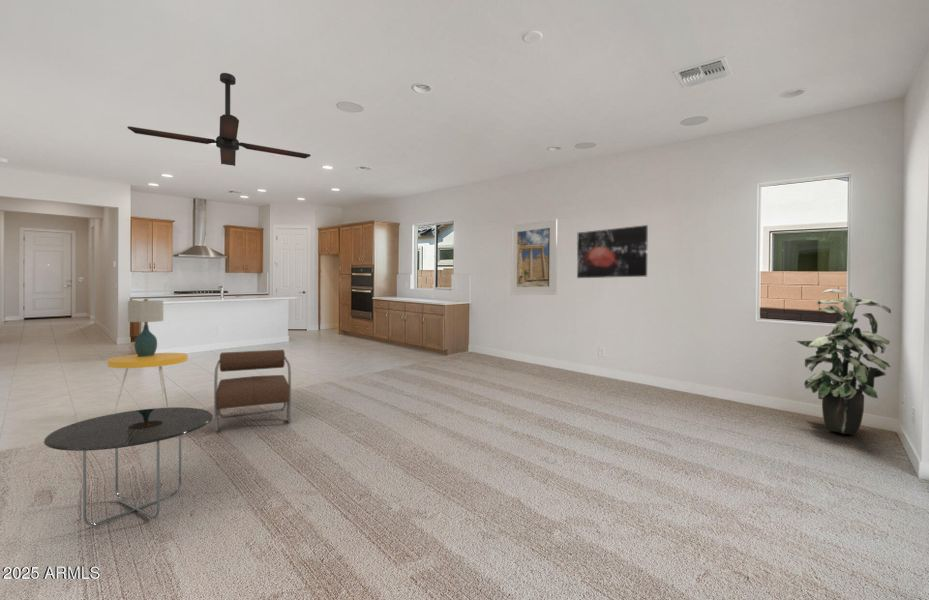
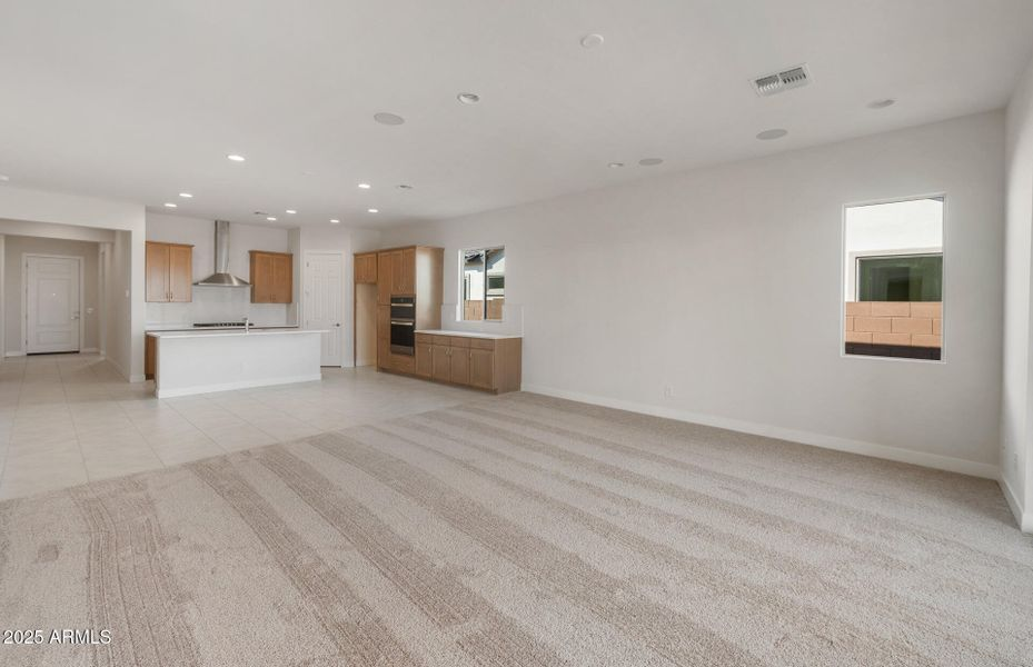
- ceiling fan [127,72,312,167]
- side table [43,406,214,527]
- table lamp [127,298,164,357]
- wall art [576,224,649,279]
- armchair [213,349,292,433]
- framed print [510,218,558,296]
- indoor plant [795,288,892,436]
- side table [107,352,189,414]
